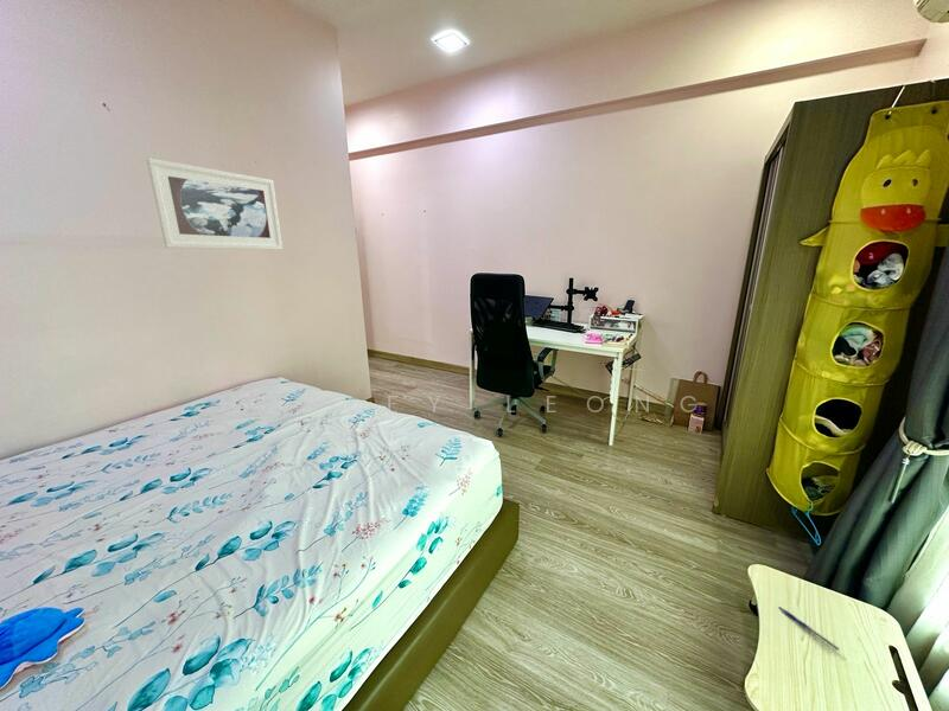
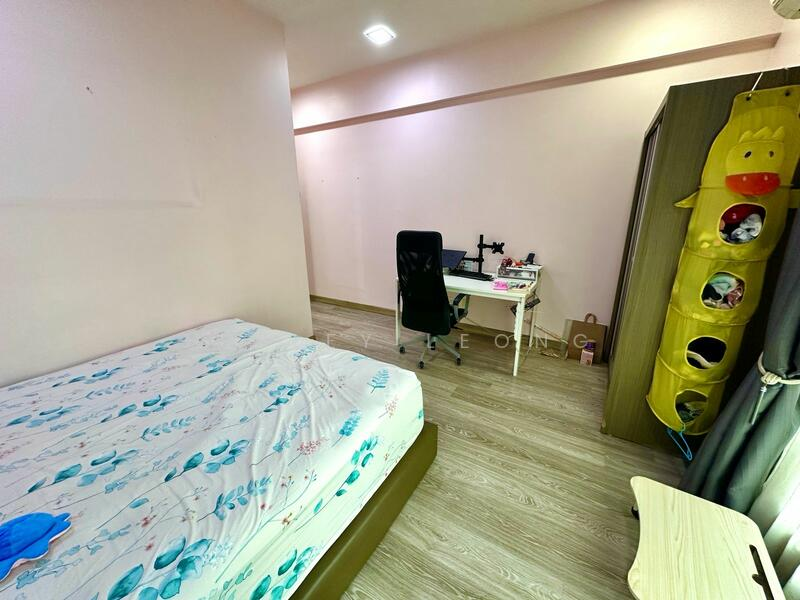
- pen [778,606,842,653]
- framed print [145,156,284,251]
